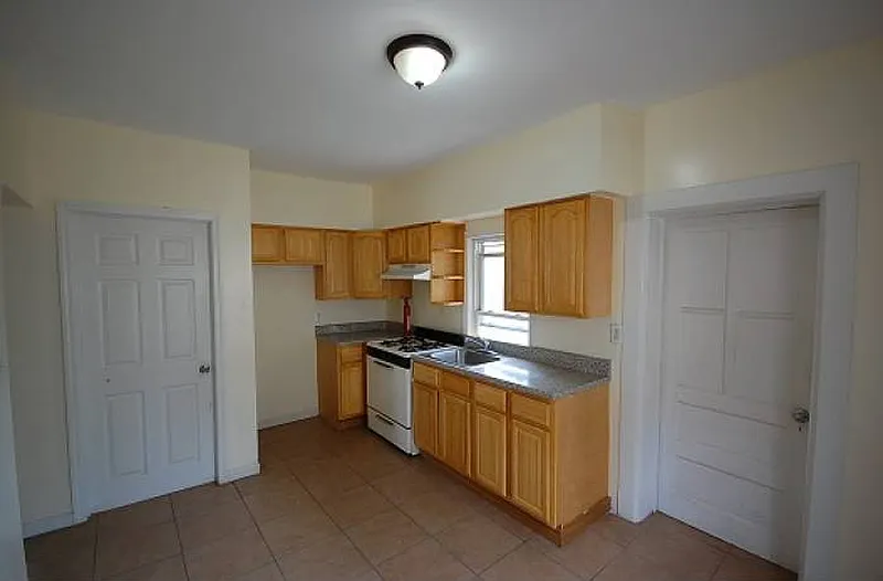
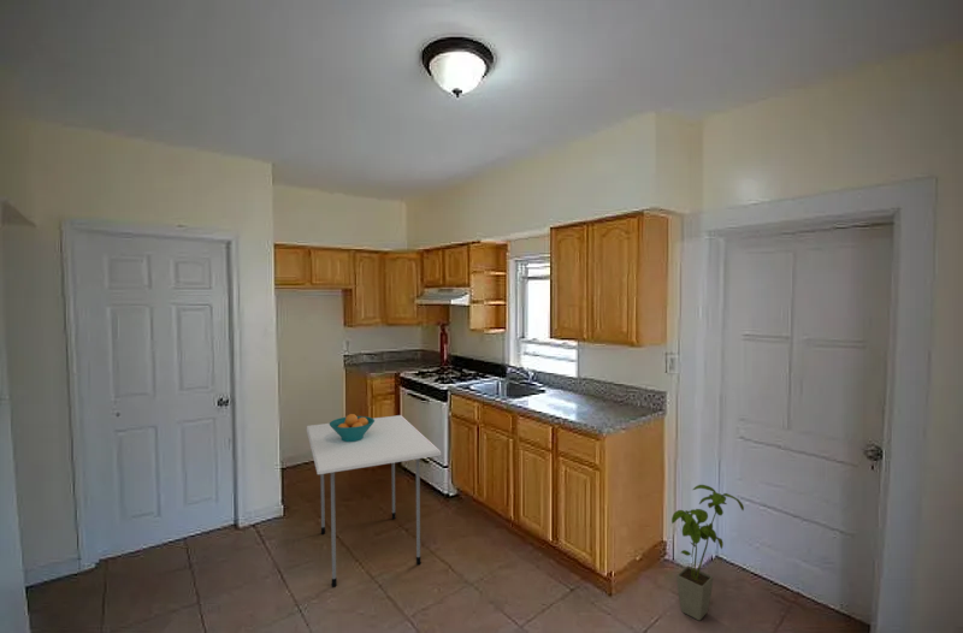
+ dining table [306,414,442,588]
+ fruit bowl [329,413,374,442]
+ house plant [670,484,745,622]
